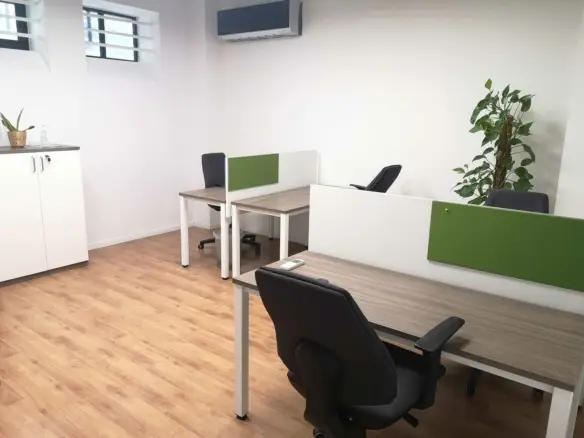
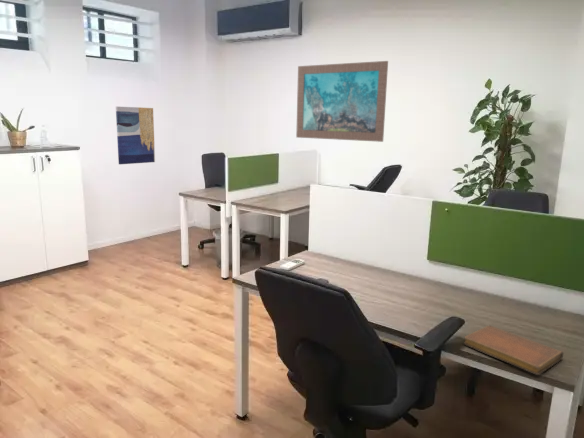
+ wall art [115,106,156,165]
+ notebook [463,324,565,376]
+ wall art [295,60,389,143]
